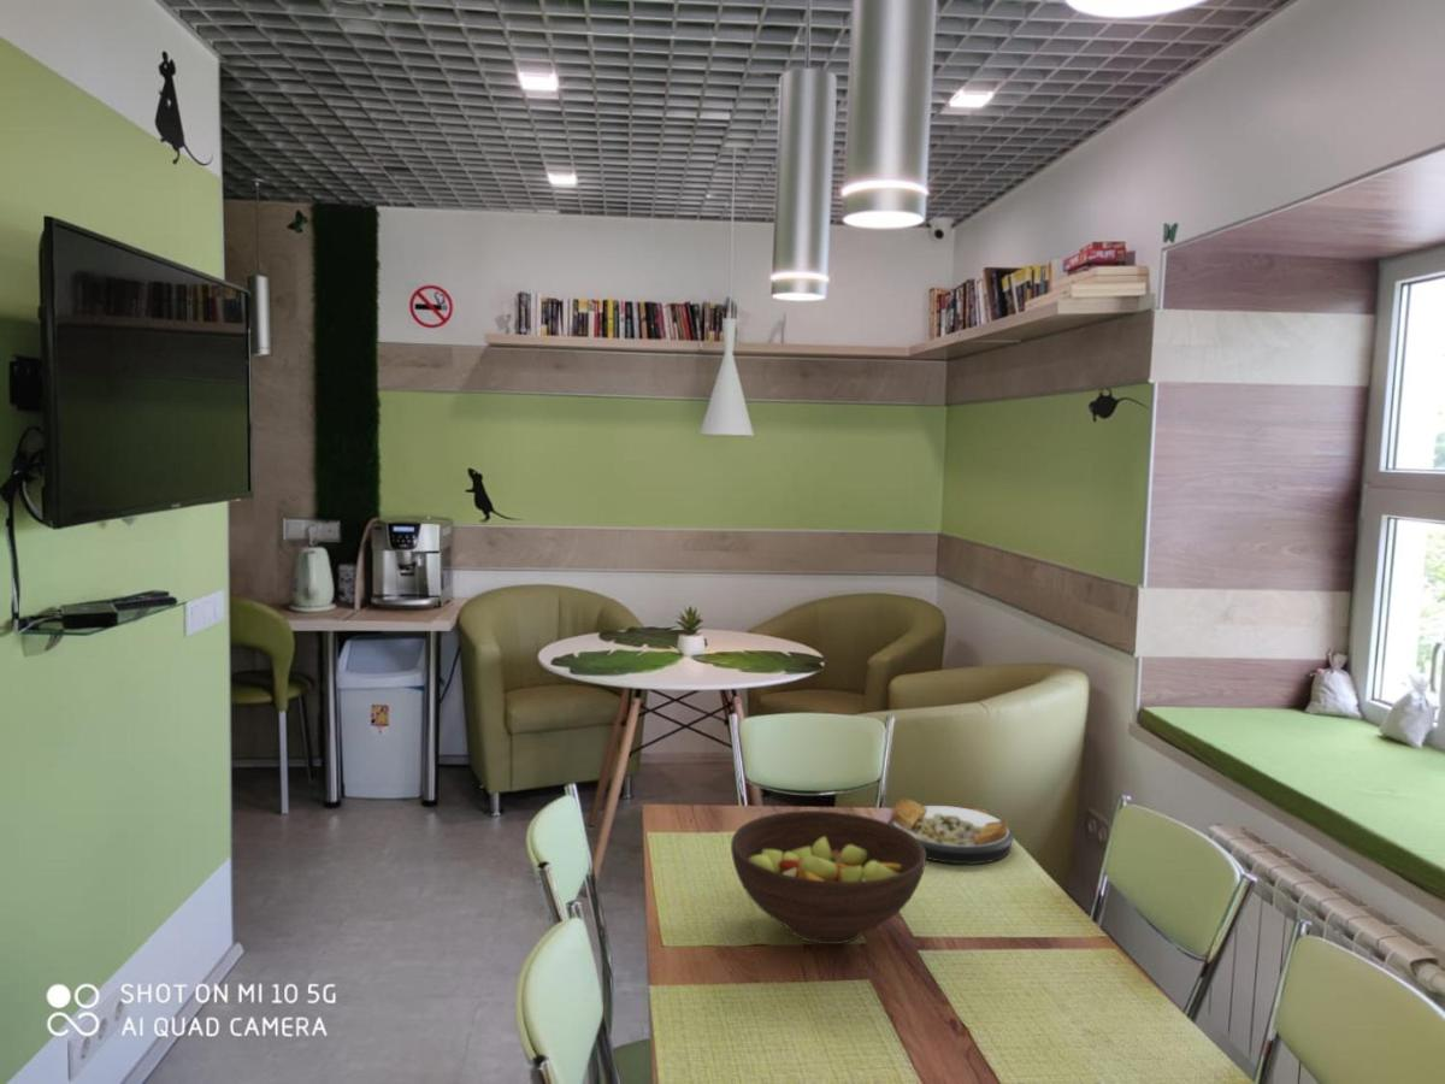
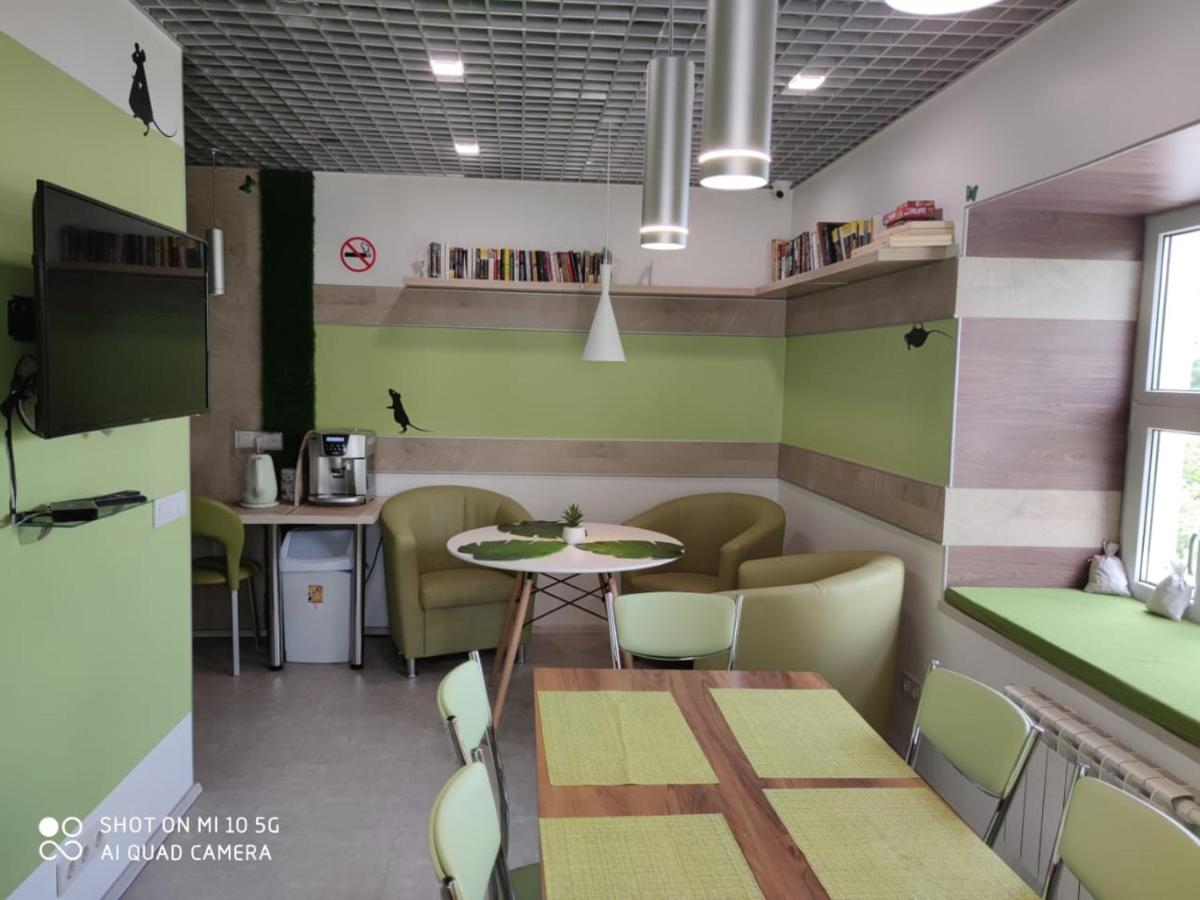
- plate [886,797,1015,865]
- fruit bowl [730,809,927,945]
